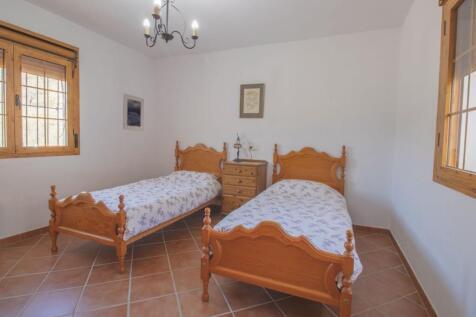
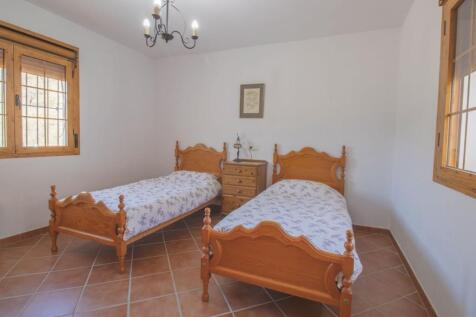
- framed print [122,93,145,132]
